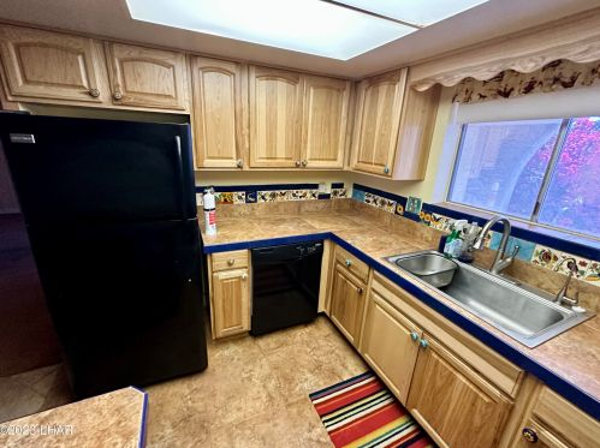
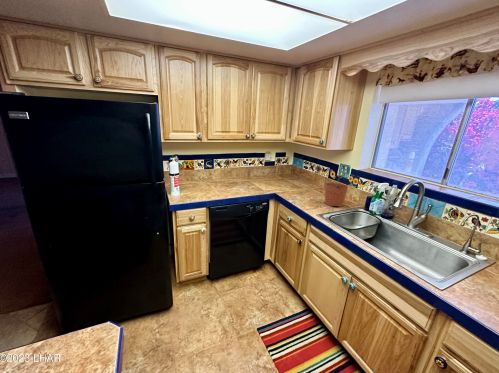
+ plant pot [324,175,349,208]
